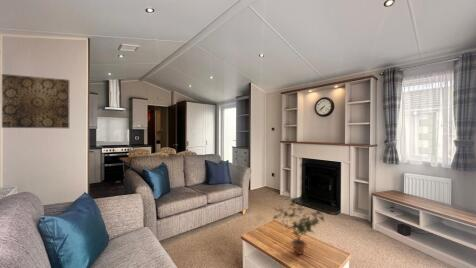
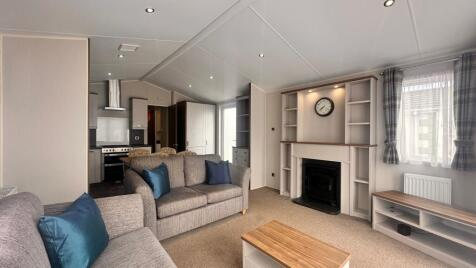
- potted plant [272,198,326,255]
- wall art [1,73,70,129]
